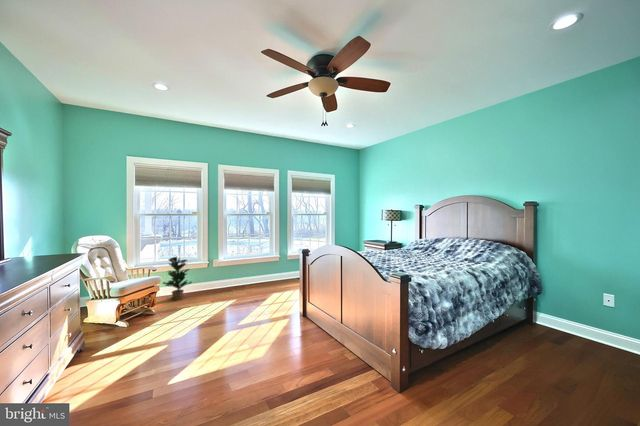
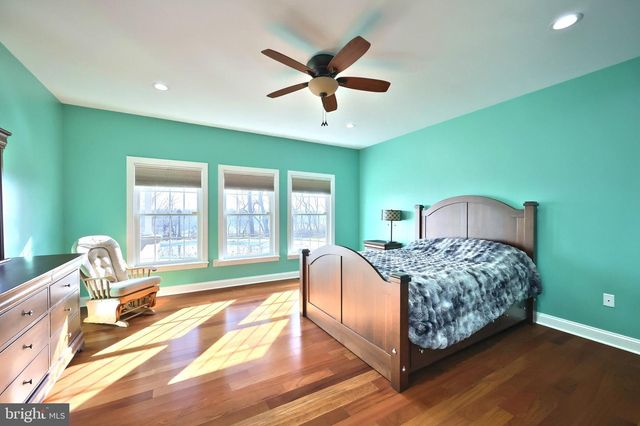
- potted plant [161,256,193,301]
